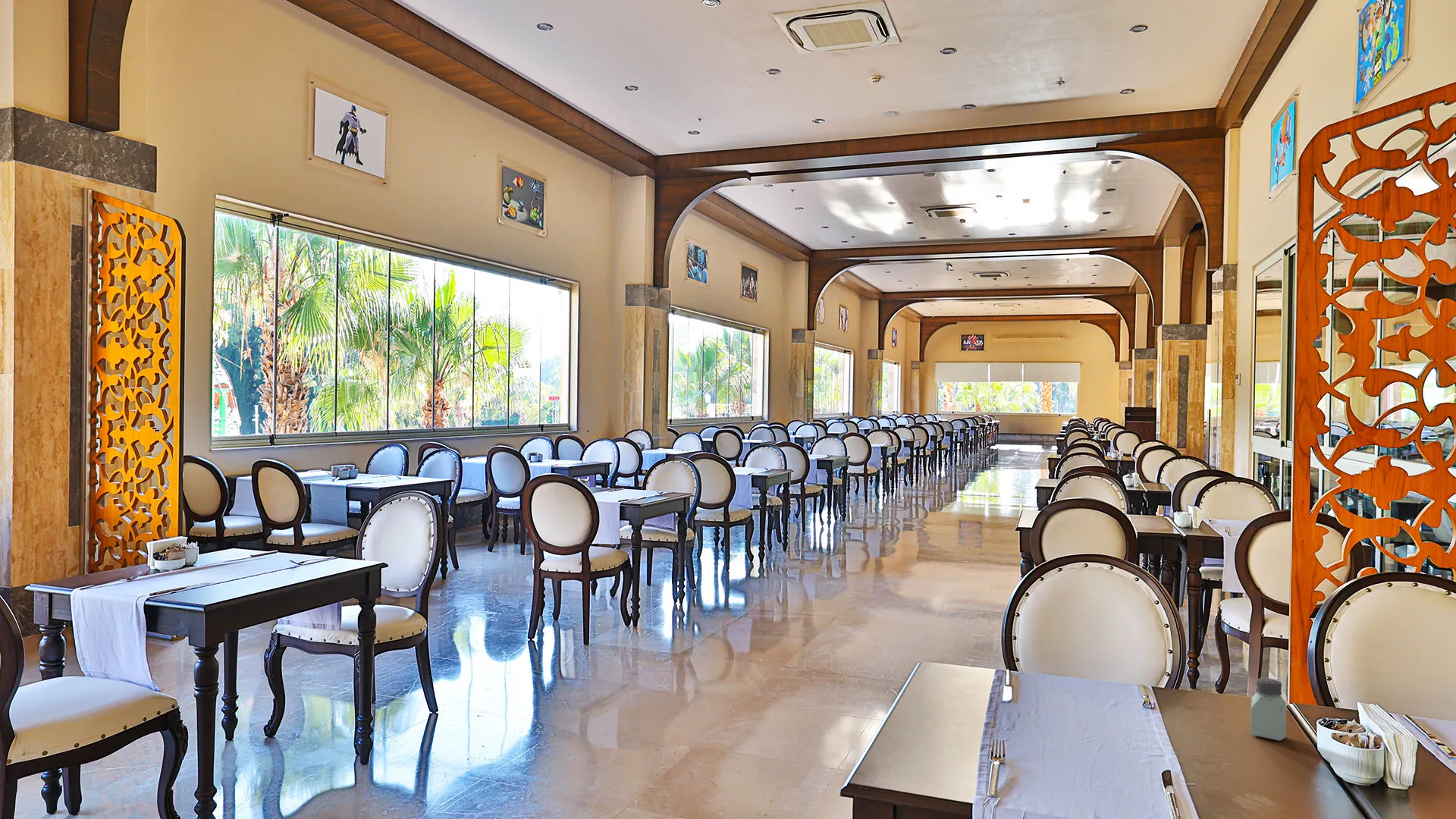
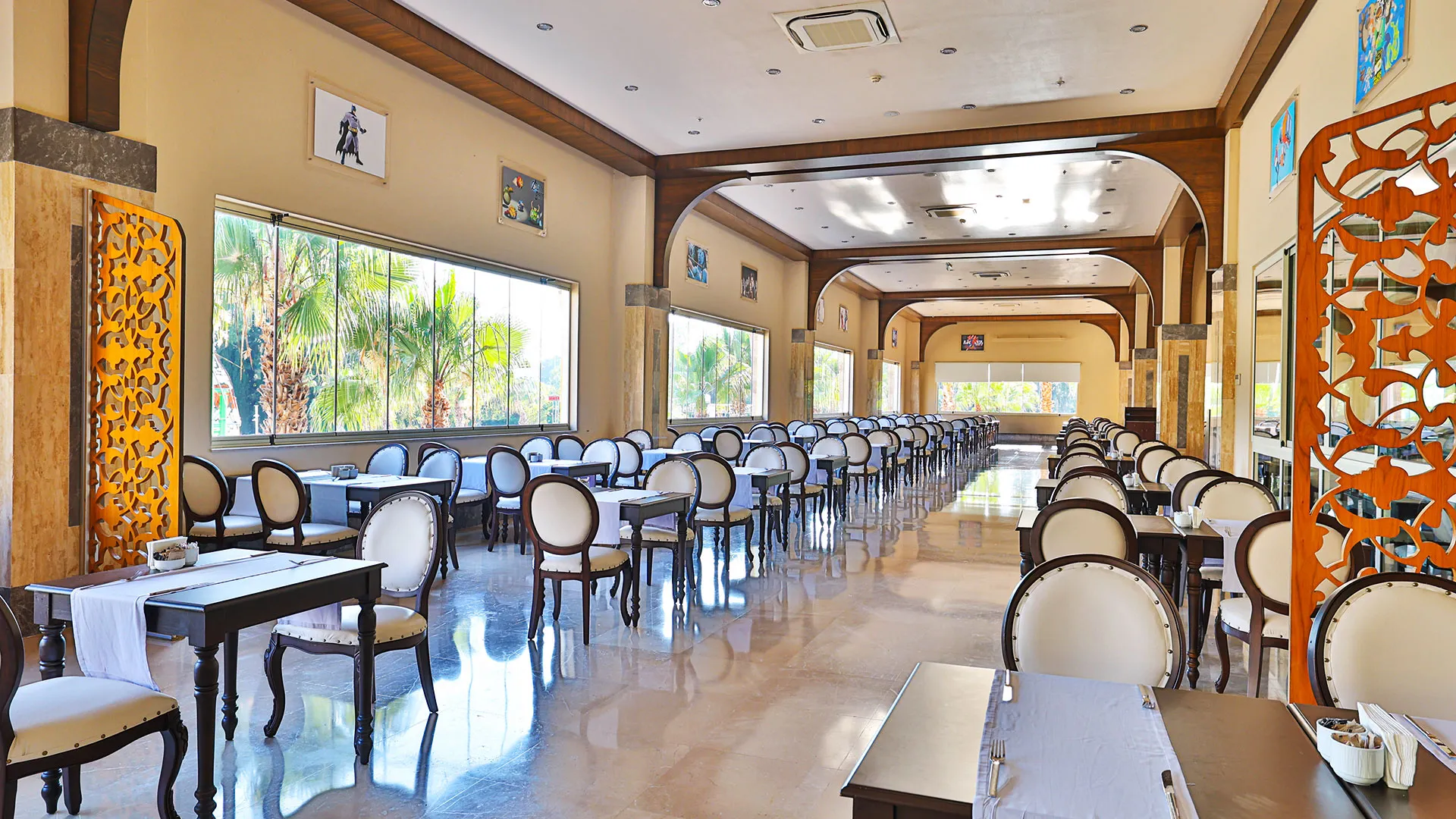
- saltshaker [1250,677,1287,742]
